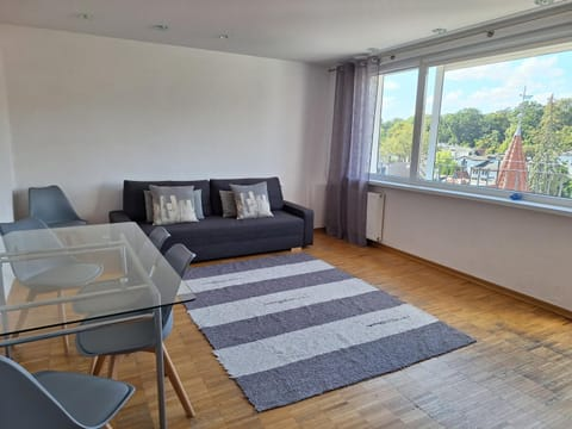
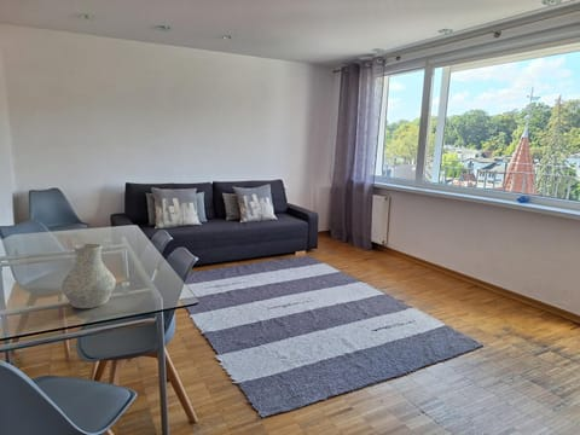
+ vase [60,243,117,309]
